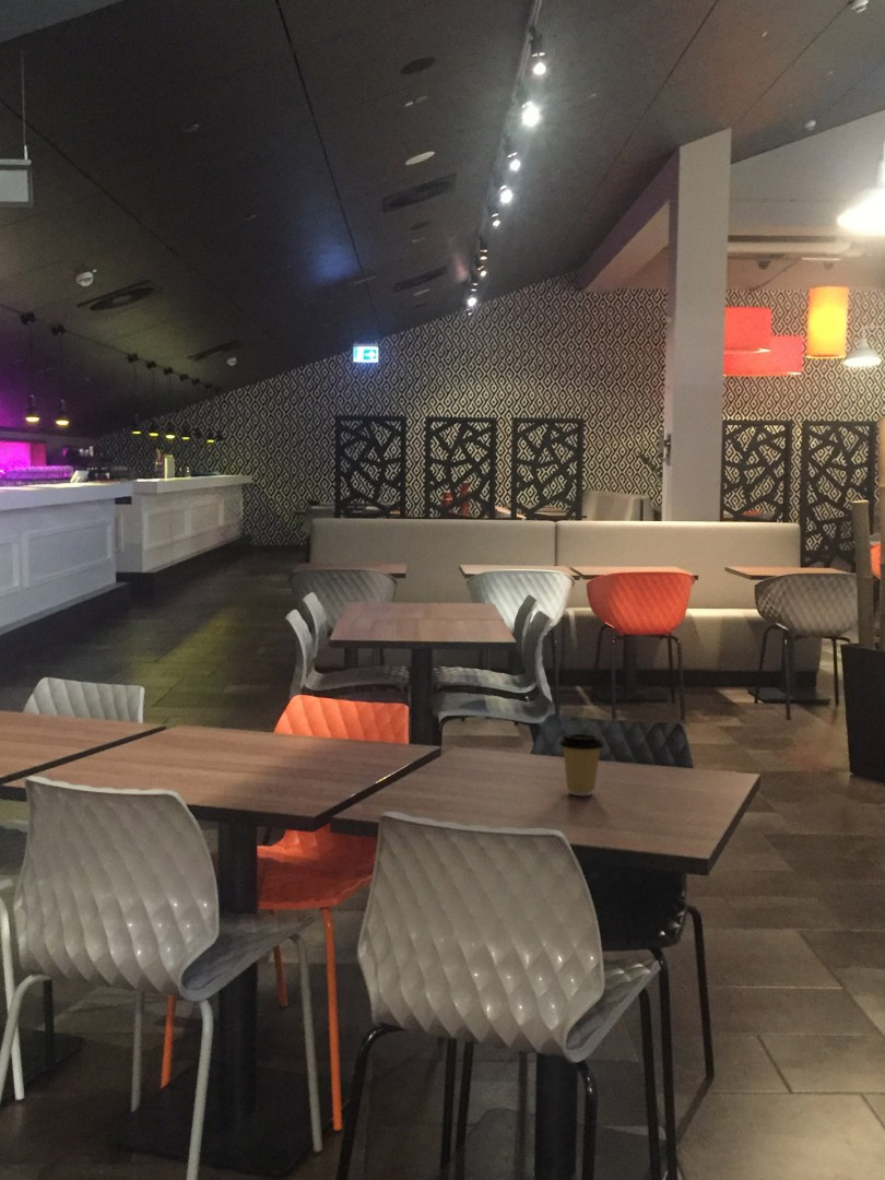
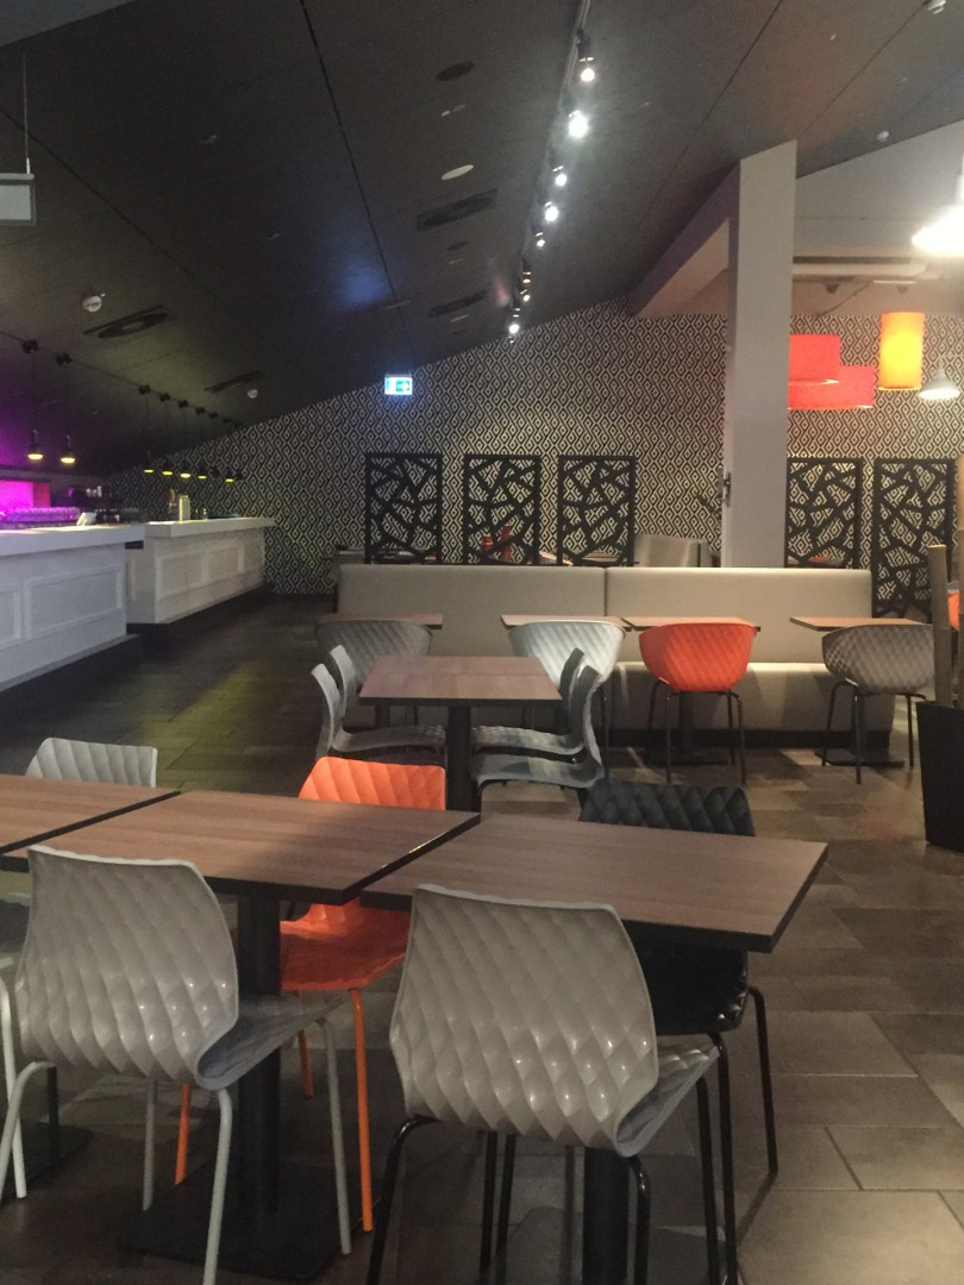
- coffee cup [558,732,605,796]
